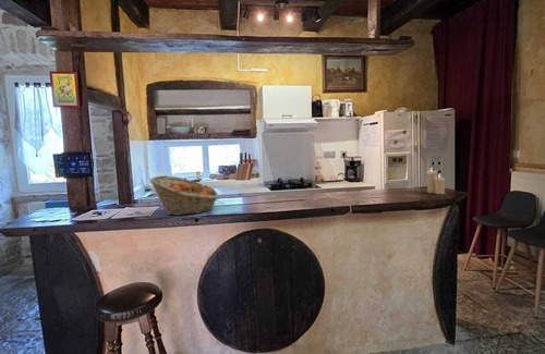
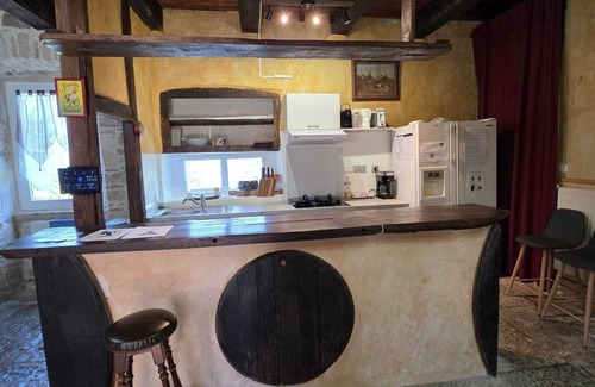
- fruit basket [148,174,220,217]
- candle [426,167,446,195]
